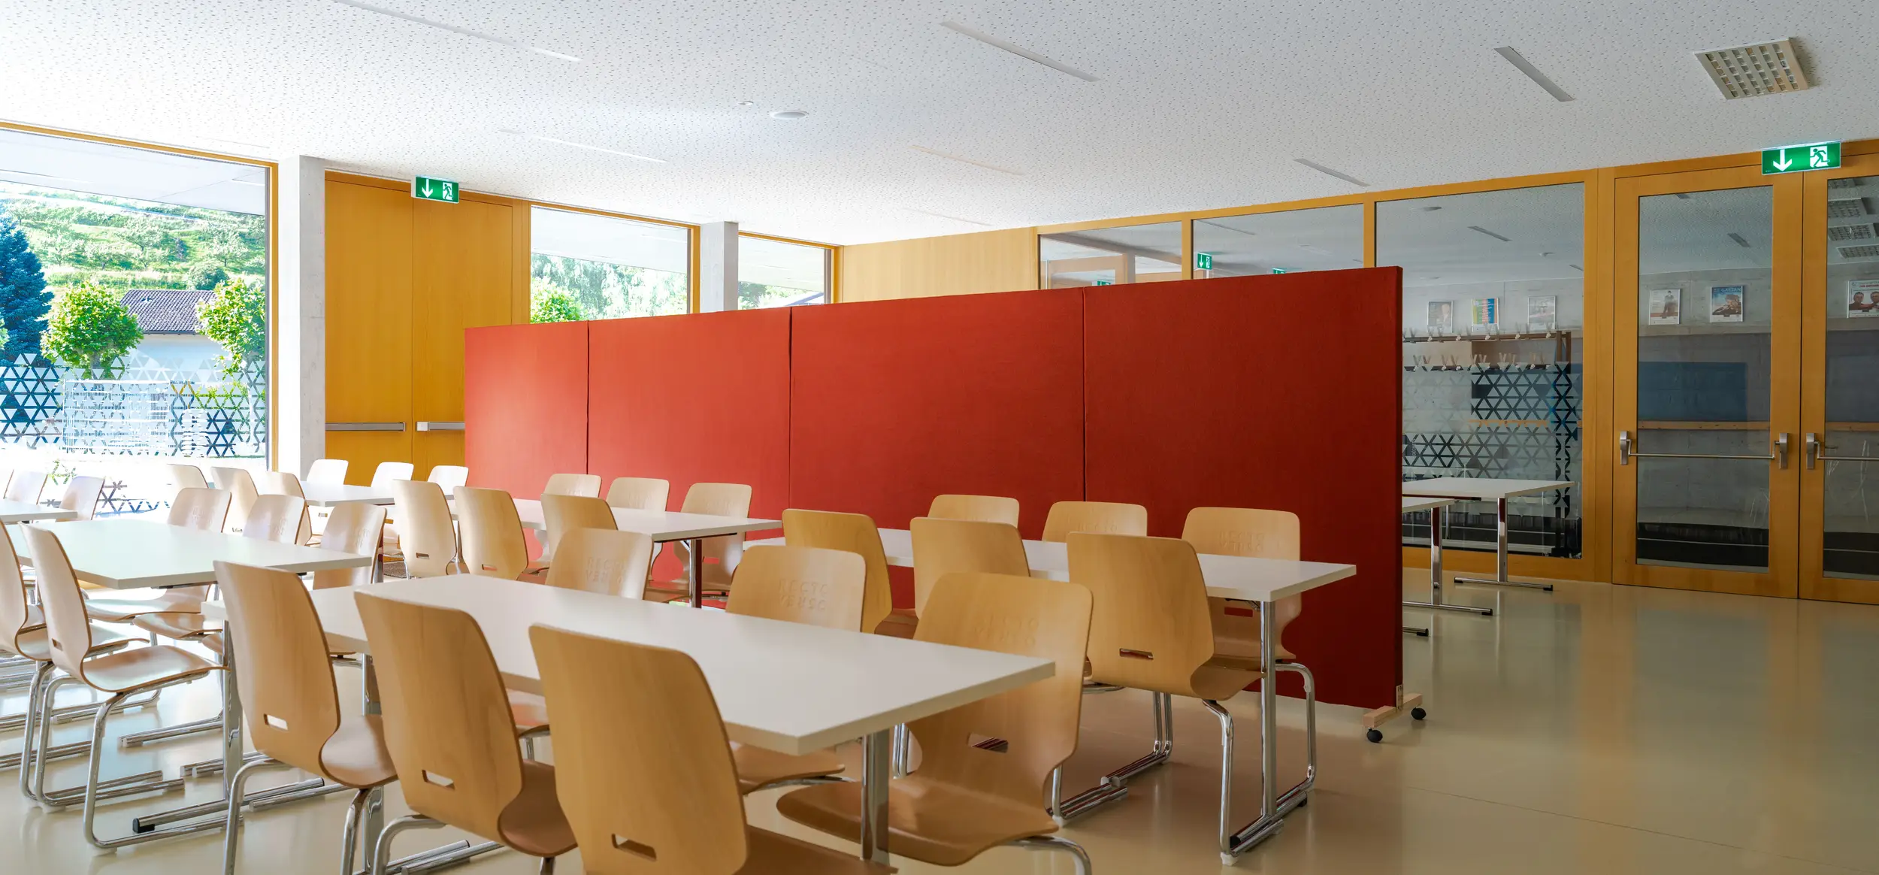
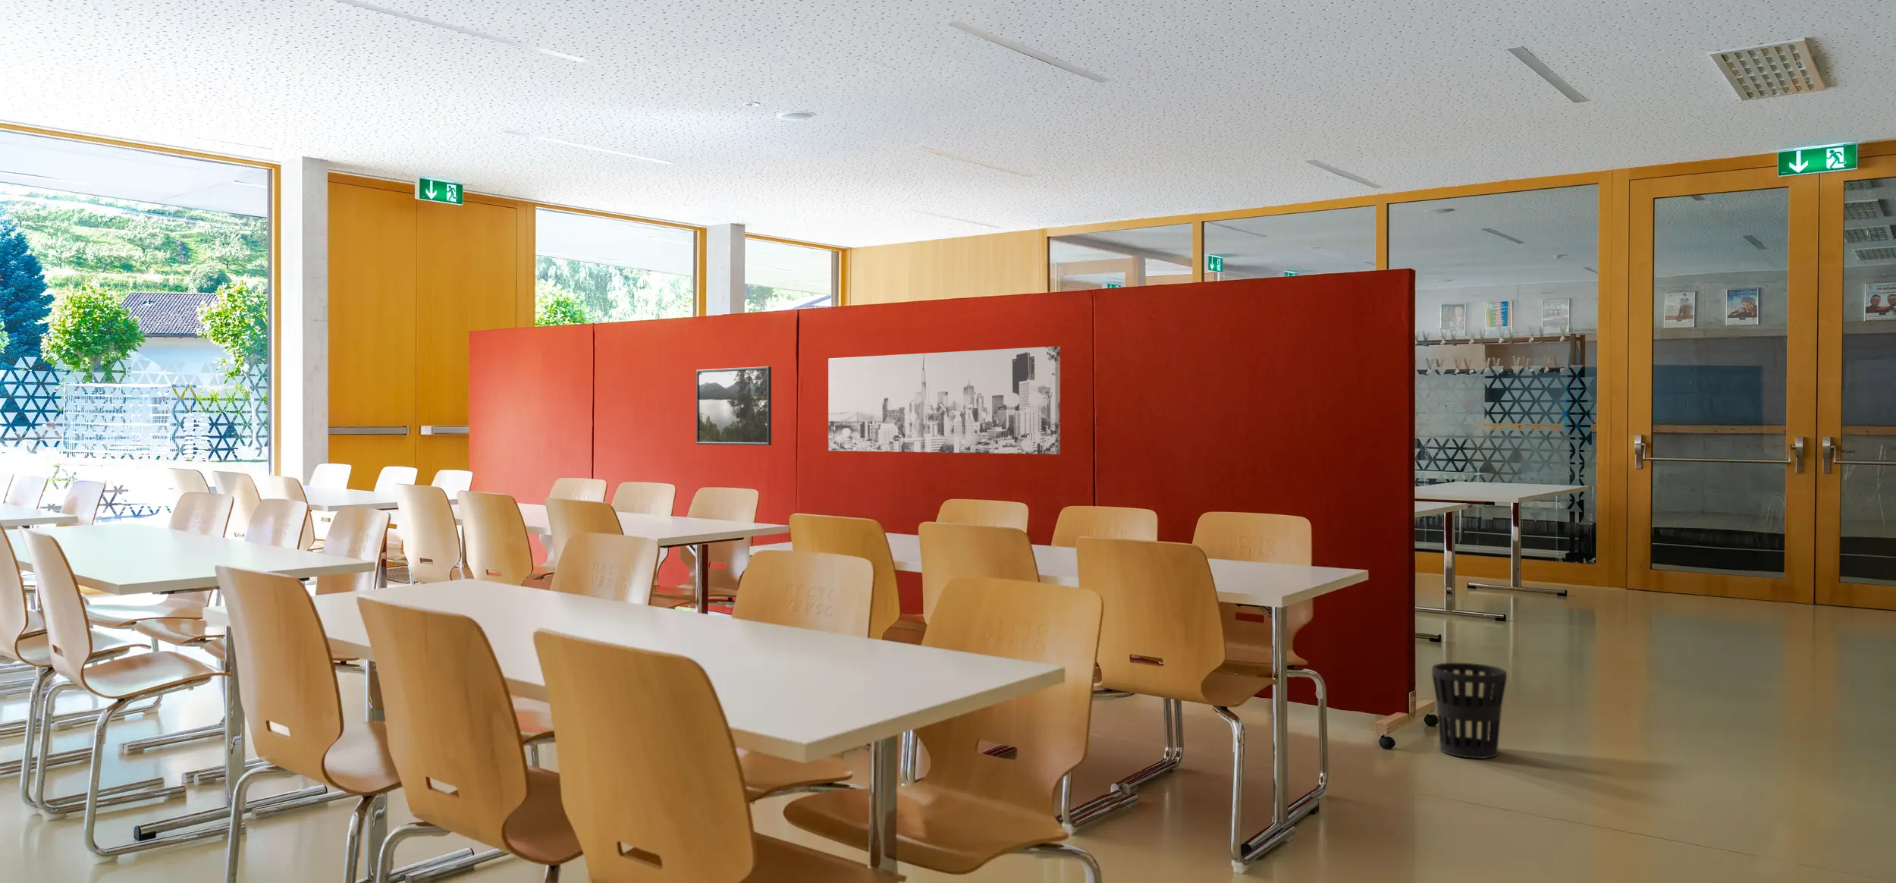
+ wall art [827,346,1060,455]
+ wastebasket [1432,663,1508,760]
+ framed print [695,365,771,446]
